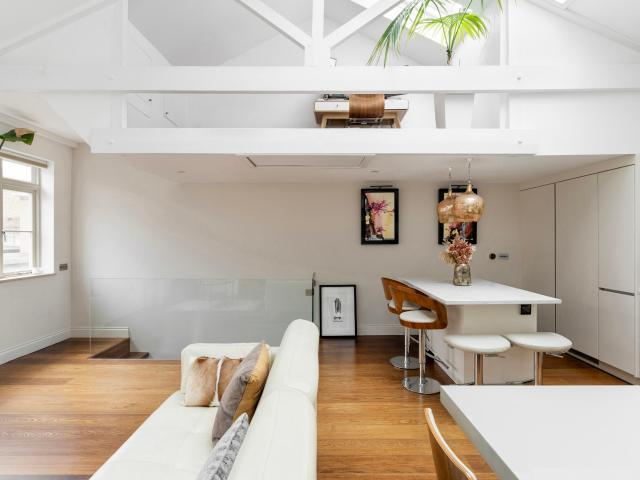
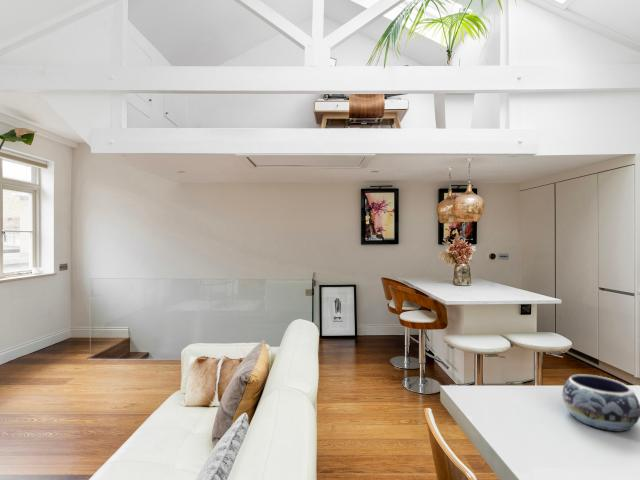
+ decorative bowl [561,373,640,433]
